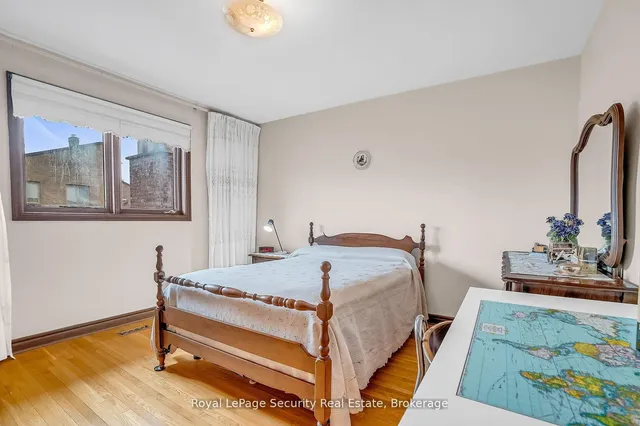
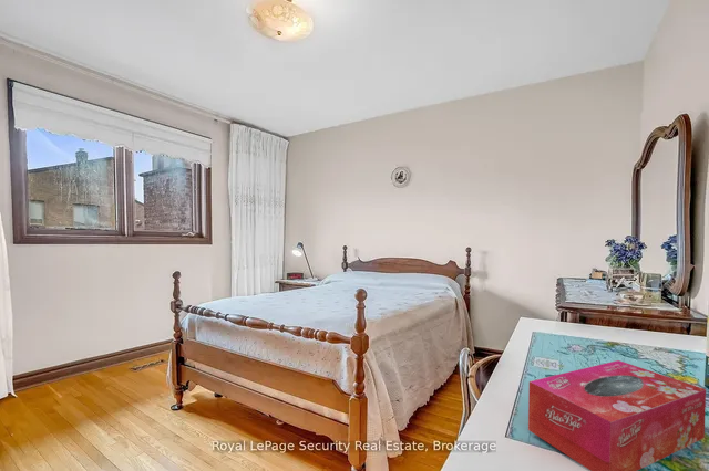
+ tissue box [527,359,707,471]
